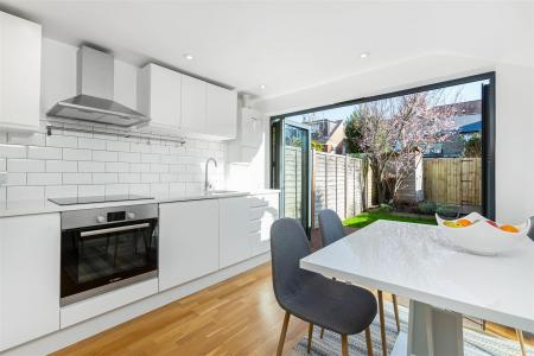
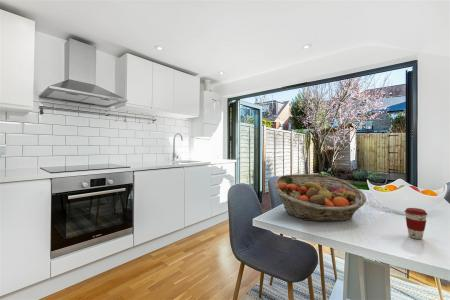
+ fruit basket [273,173,367,223]
+ coffee cup [404,207,428,240]
